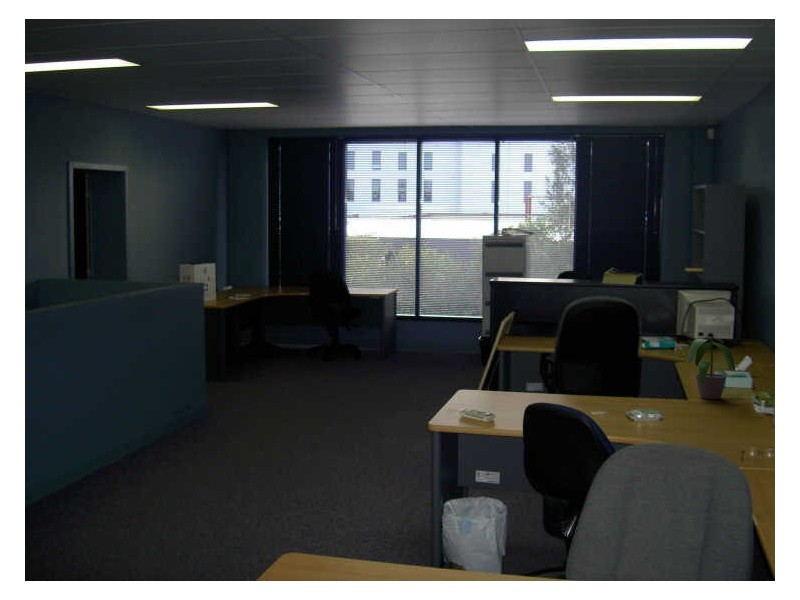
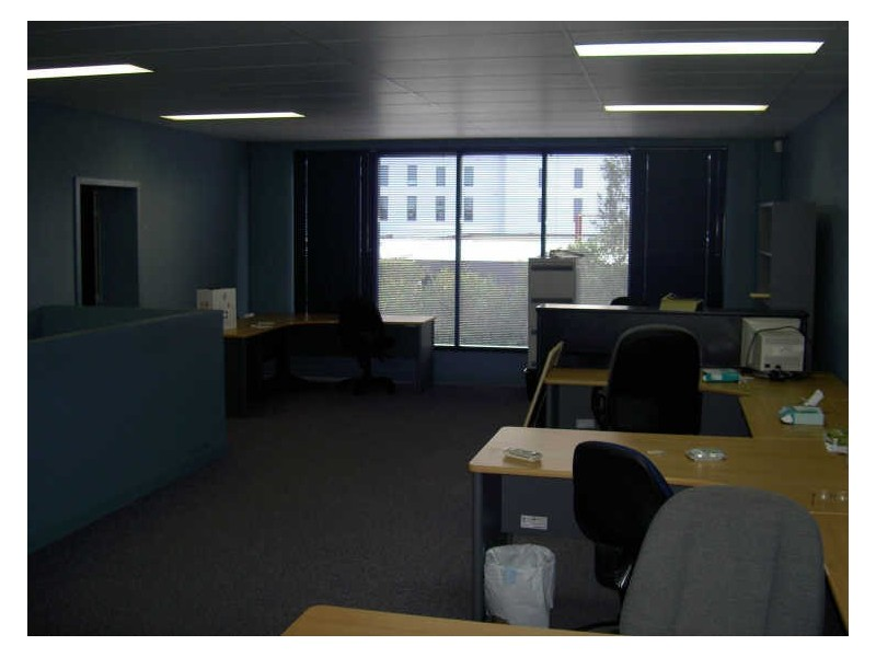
- potted plant [687,338,736,400]
